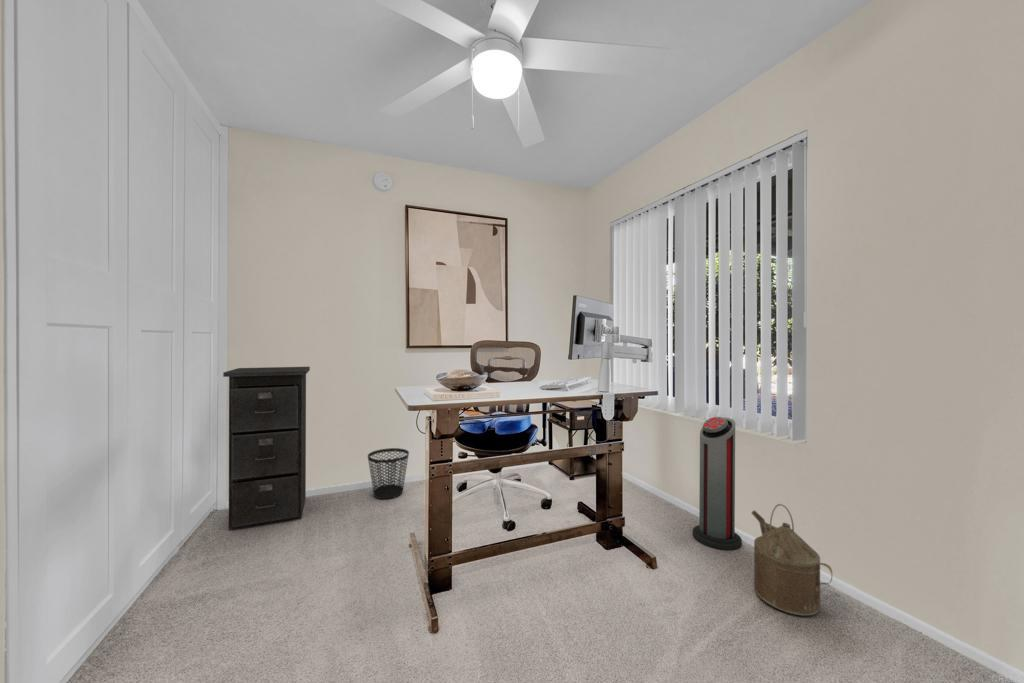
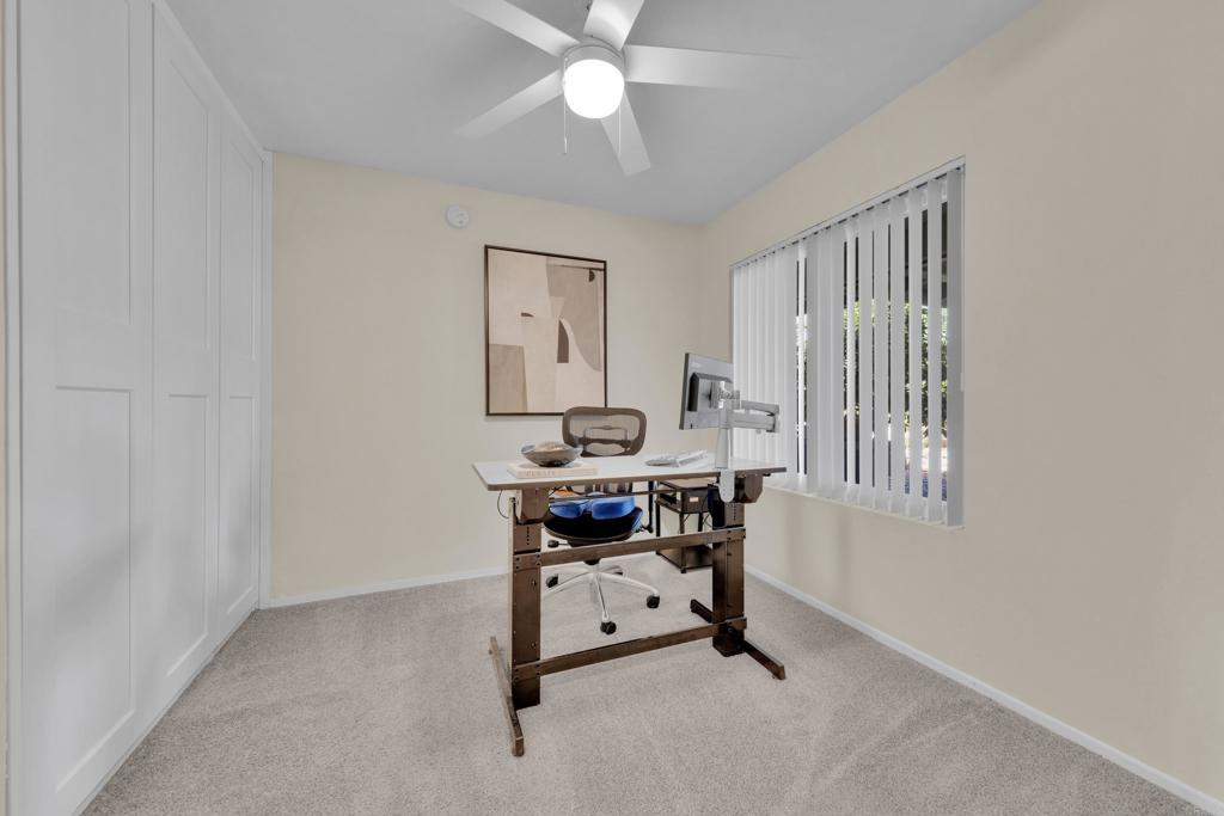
- filing cabinet [222,366,311,531]
- wastebasket [367,447,410,500]
- air purifier [692,416,743,551]
- watering can [751,503,833,617]
